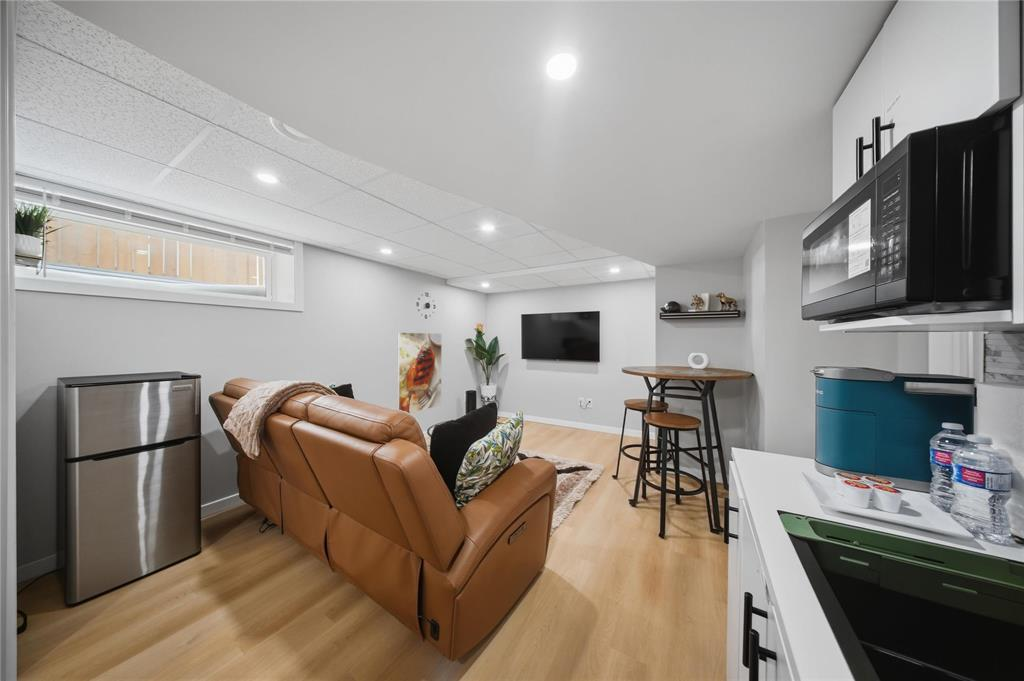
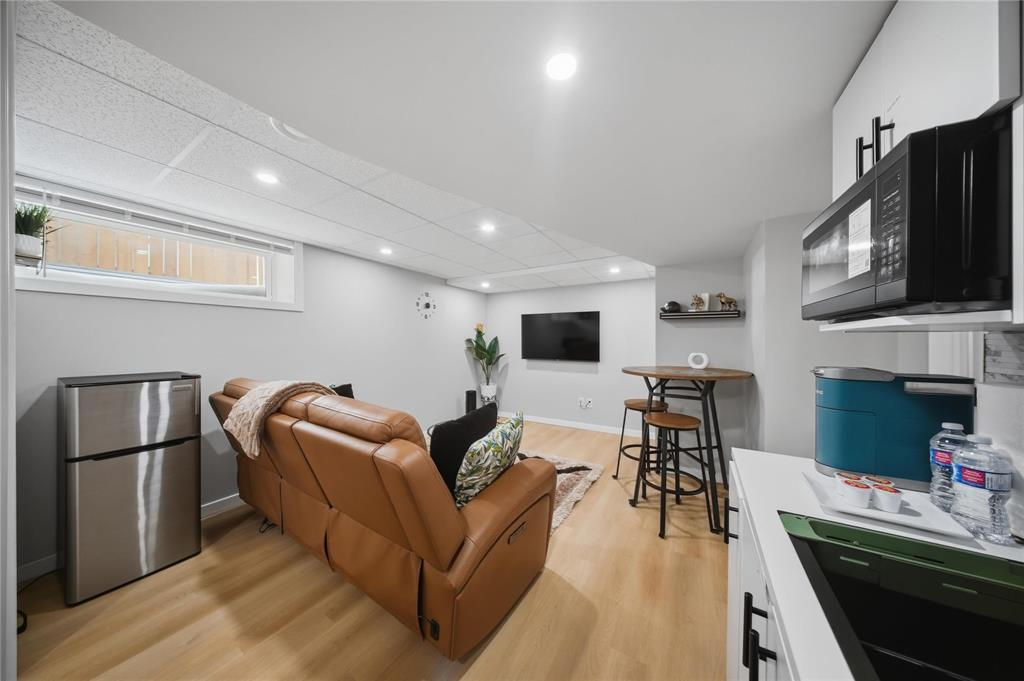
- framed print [396,331,443,414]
